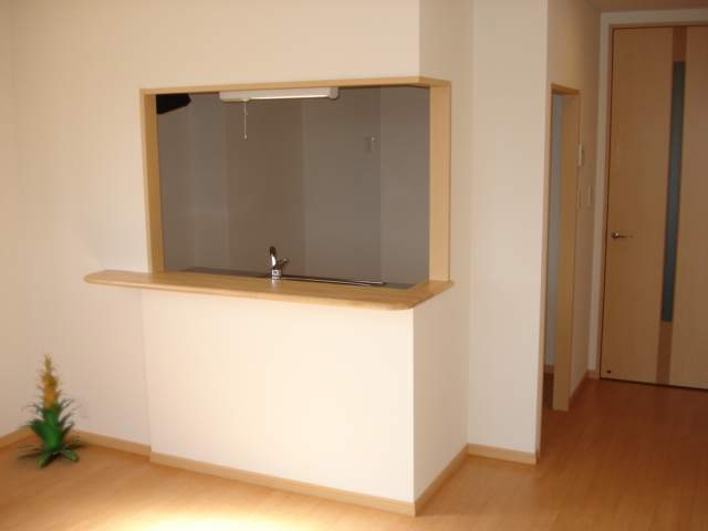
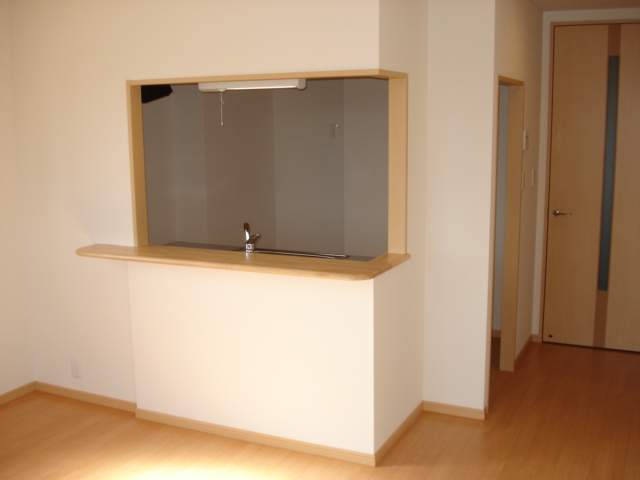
- indoor plant [12,351,88,467]
